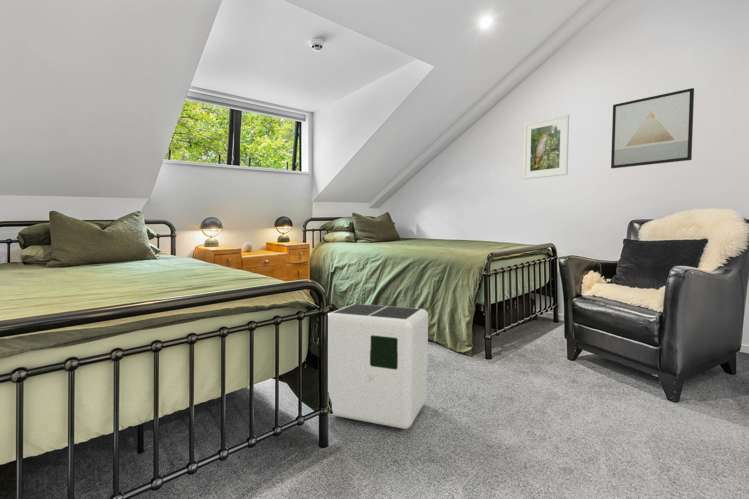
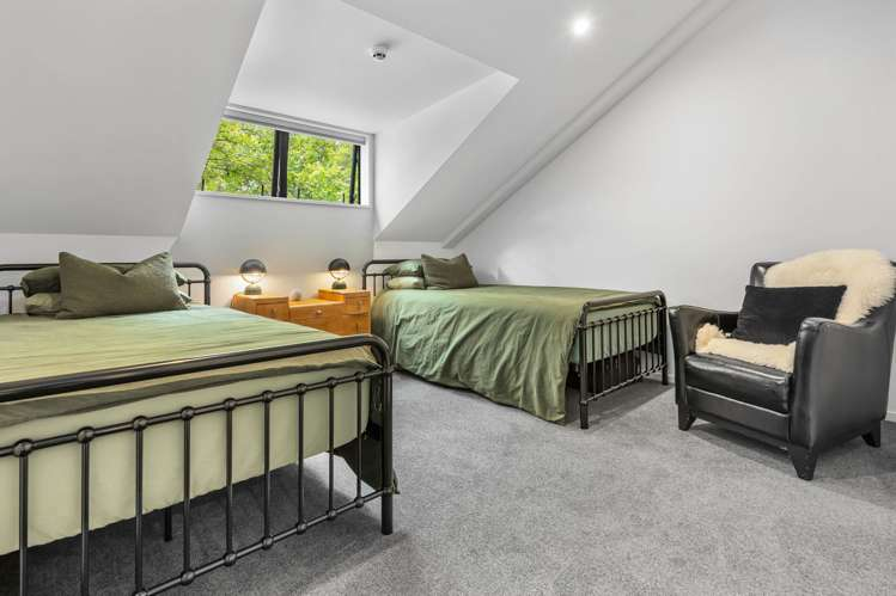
- air purifier [327,303,429,430]
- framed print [522,114,570,180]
- wall art [610,87,695,169]
